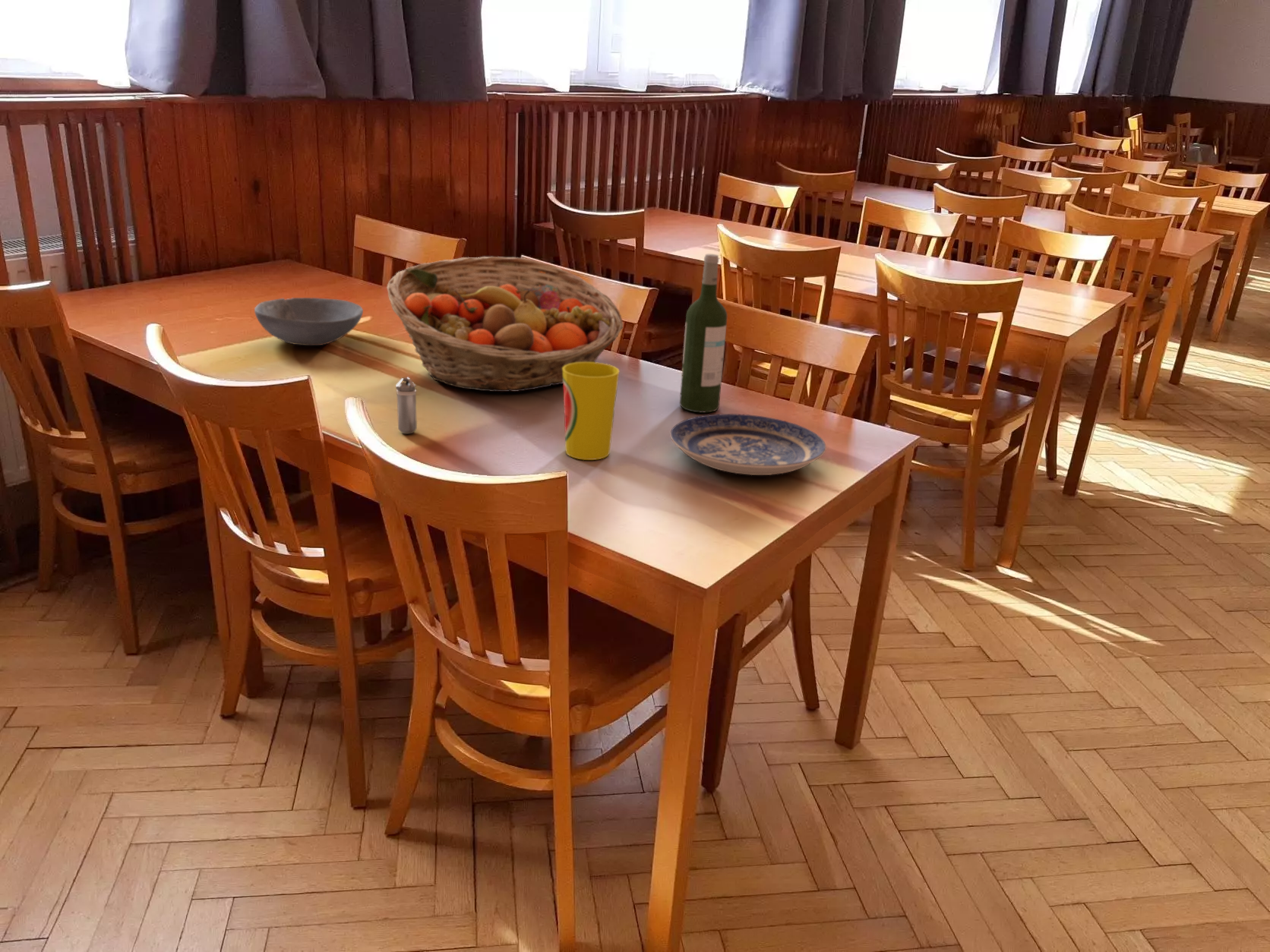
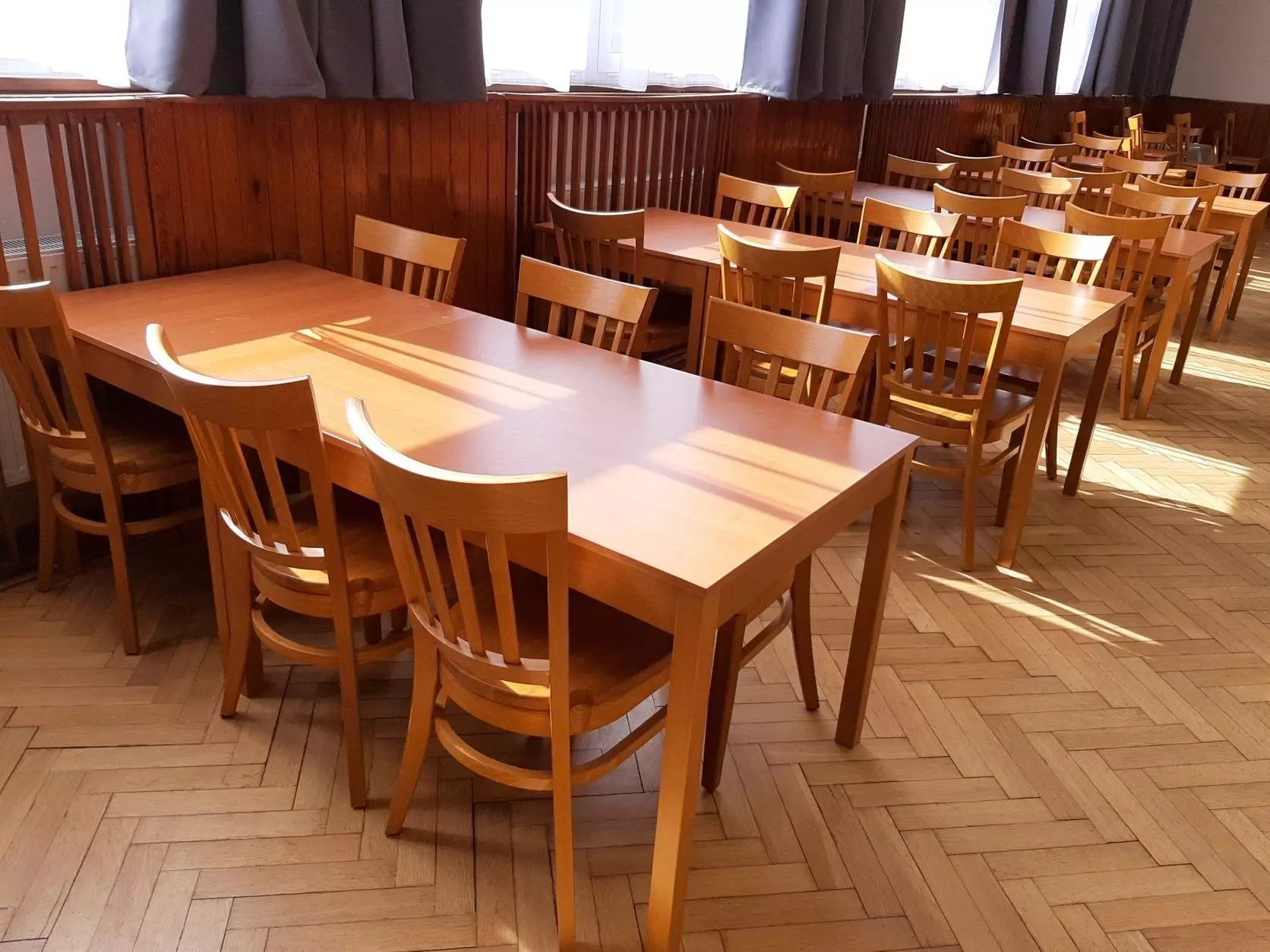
- shaker [395,377,418,435]
- fruit basket [386,256,624,392]
- plate [670,413,826,476]
- cup [562,361,620,461]
- bowl [254,297,364,346]
- wine bottle [679,254,728,414]
